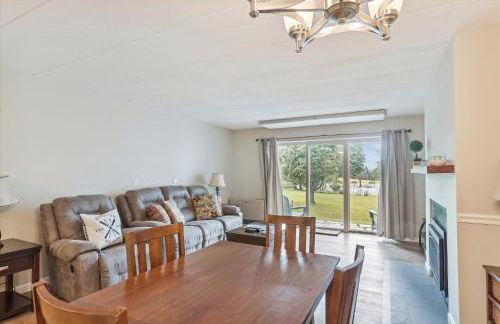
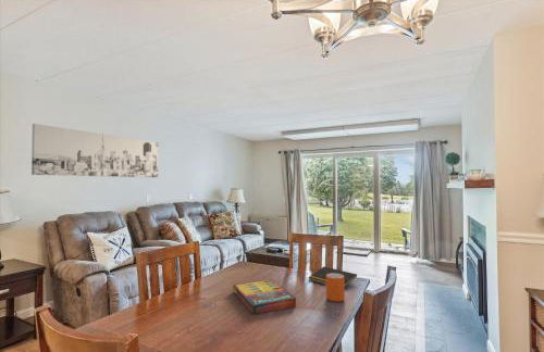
+ notepad [307,265,358,288]
+ wall art [30,123,159,178]
+ mug [325,273,346,303]
+ game compilation box [233,278,297,315]
